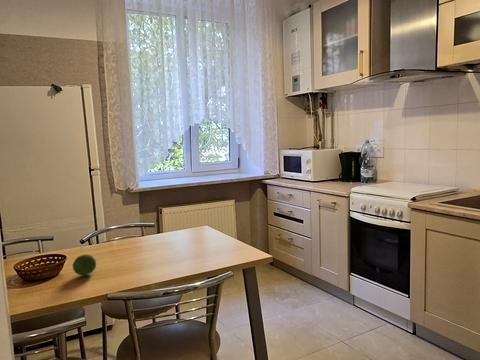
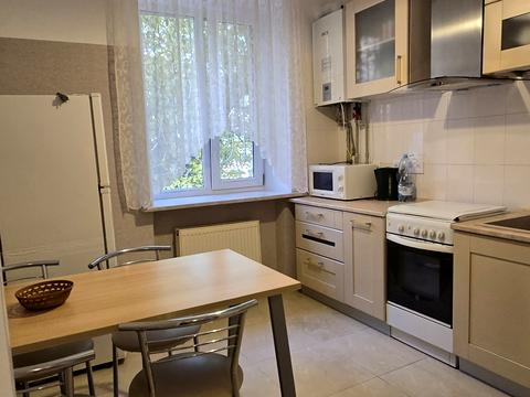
- fruit [72,254,97,276]
